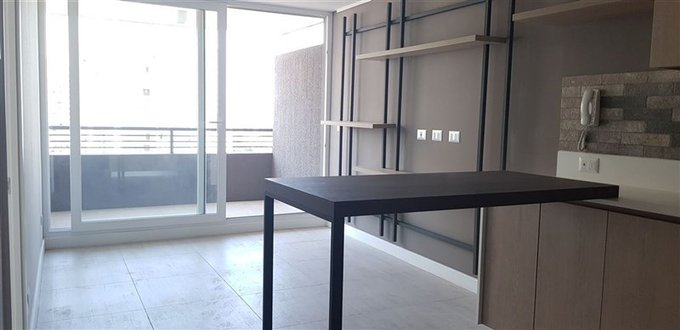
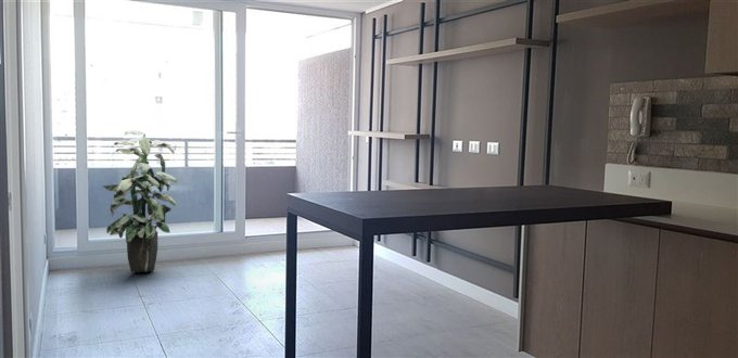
+ indoor plant [102,129,178,273]
